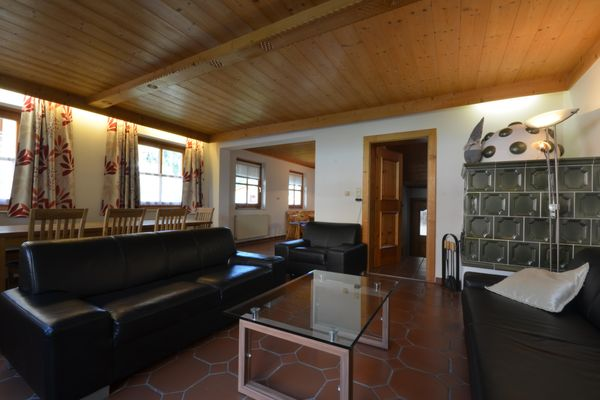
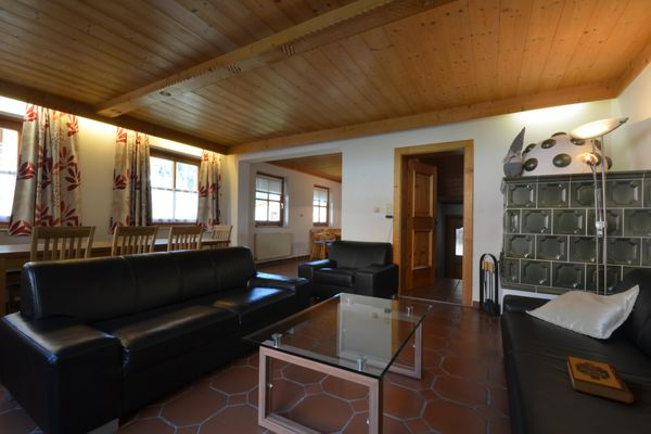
+ hardback book [565,355,635,405]
